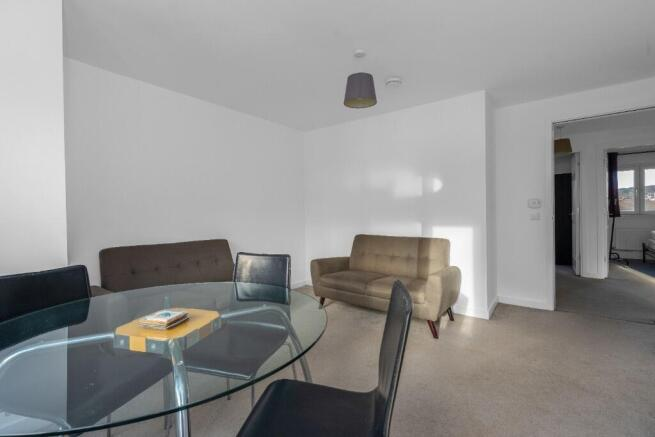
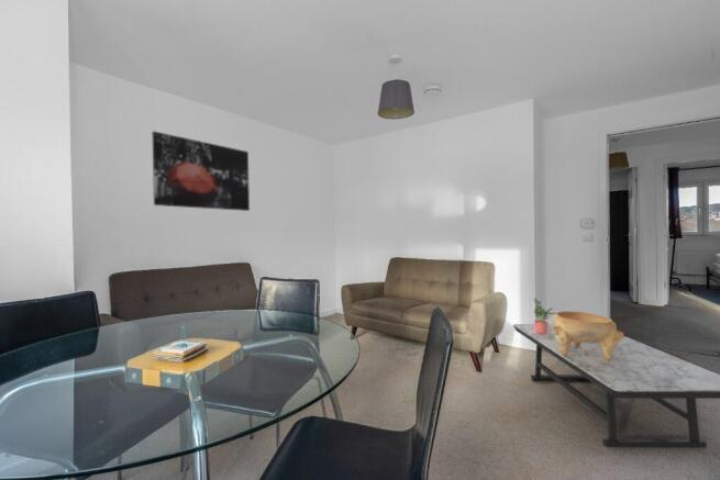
+ potted plant [533,297,557,334]
+ wall art [151,131,251,212]
+ coffee table [512,323,720,449]
+ decorative bowl [552,311,624,359]
